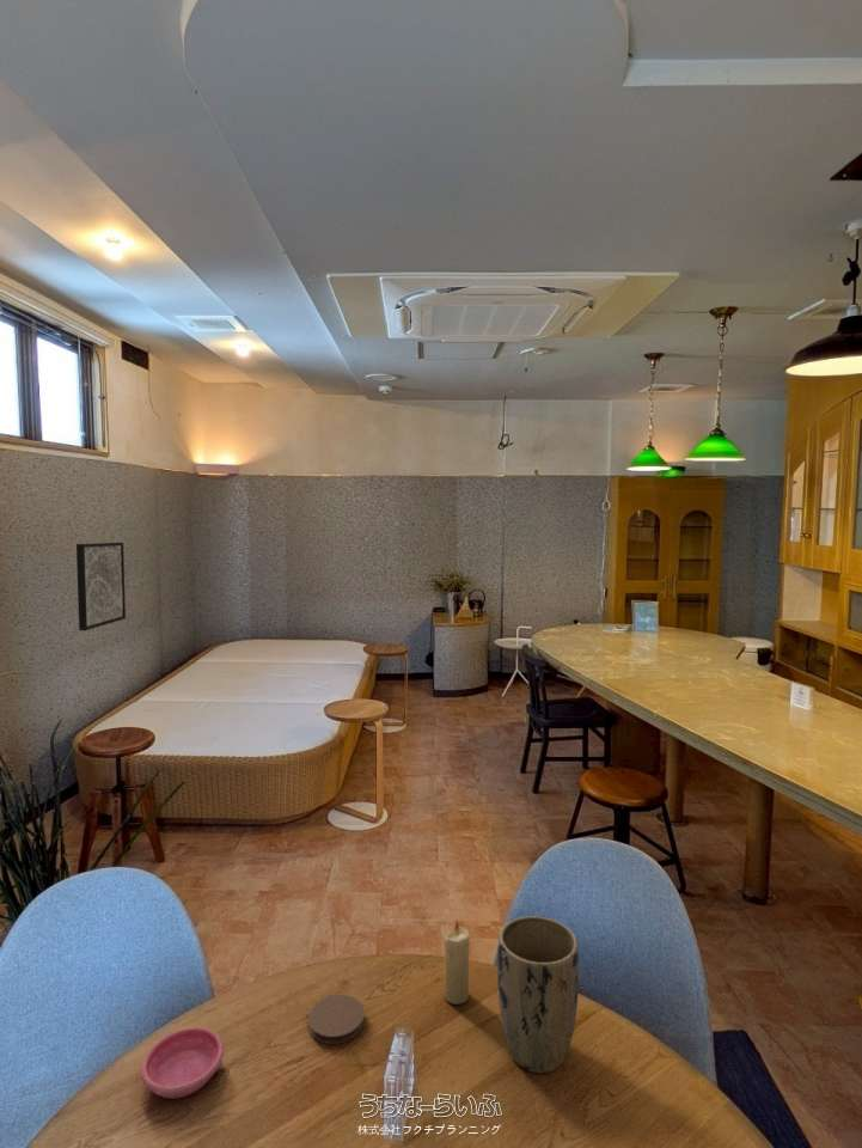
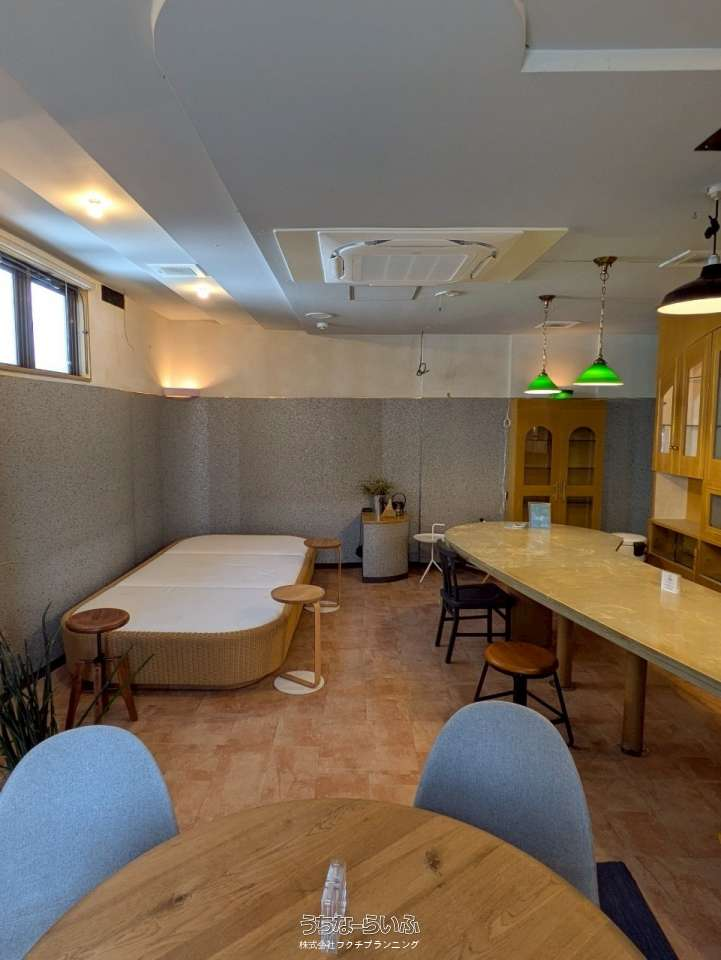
- saucer [140,1026,225,1100]
- wall art [75,542,127,631]
- plant pot [496,915,580,1074]
- candle [442,920,471,1006]
- coaster [307,994,366,1045]
